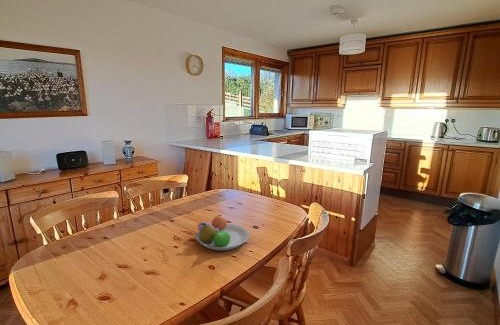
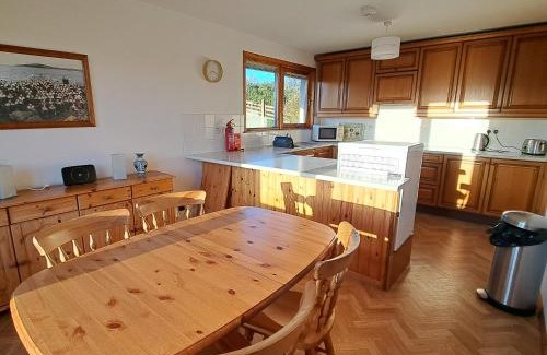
- fruit bowl [195,214,250,251]
